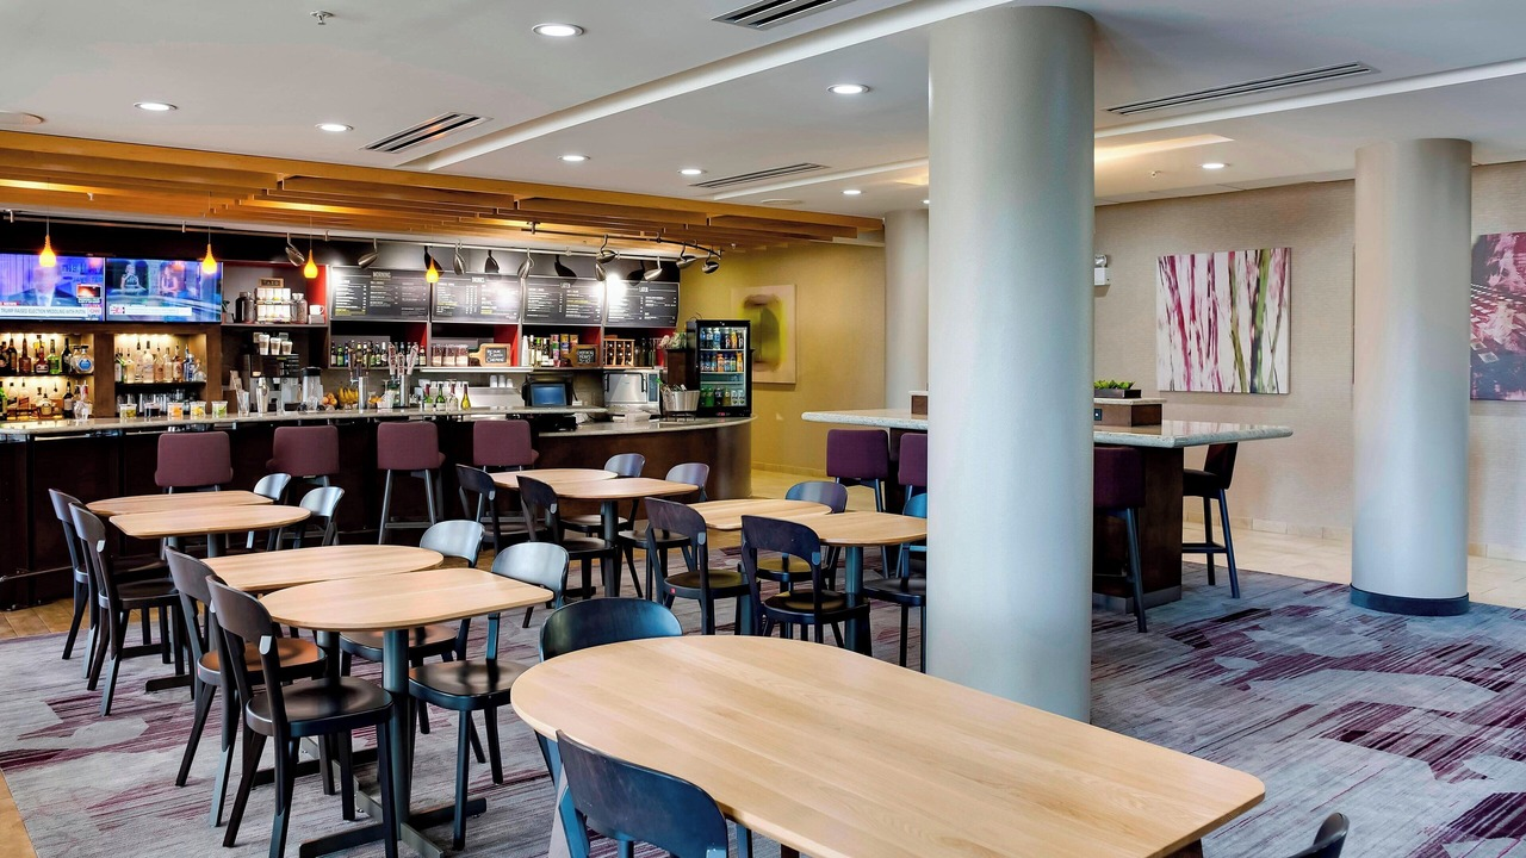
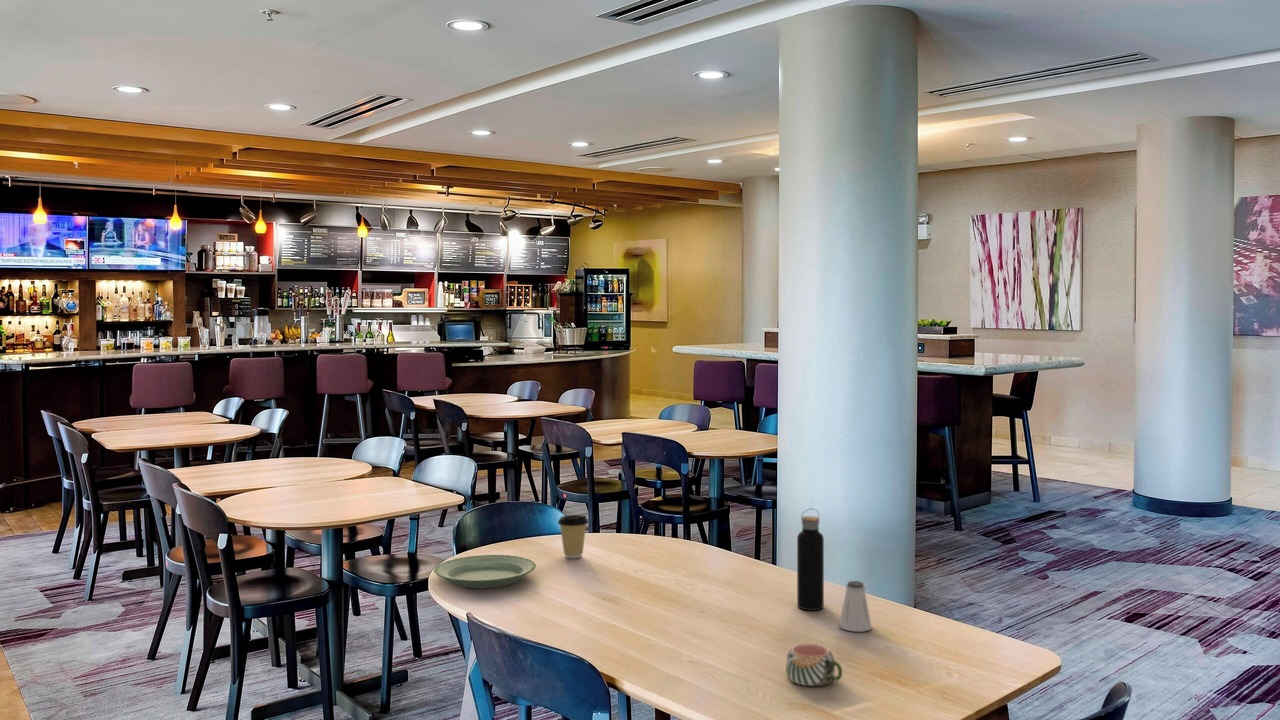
+ mug [785,643,843,687]
+ plate [433,554,537,589]
+ coffee cup [557,514,589,559]
+ saltshaker [838,580,873,633]
+ water bottle [796,508,825,612]
